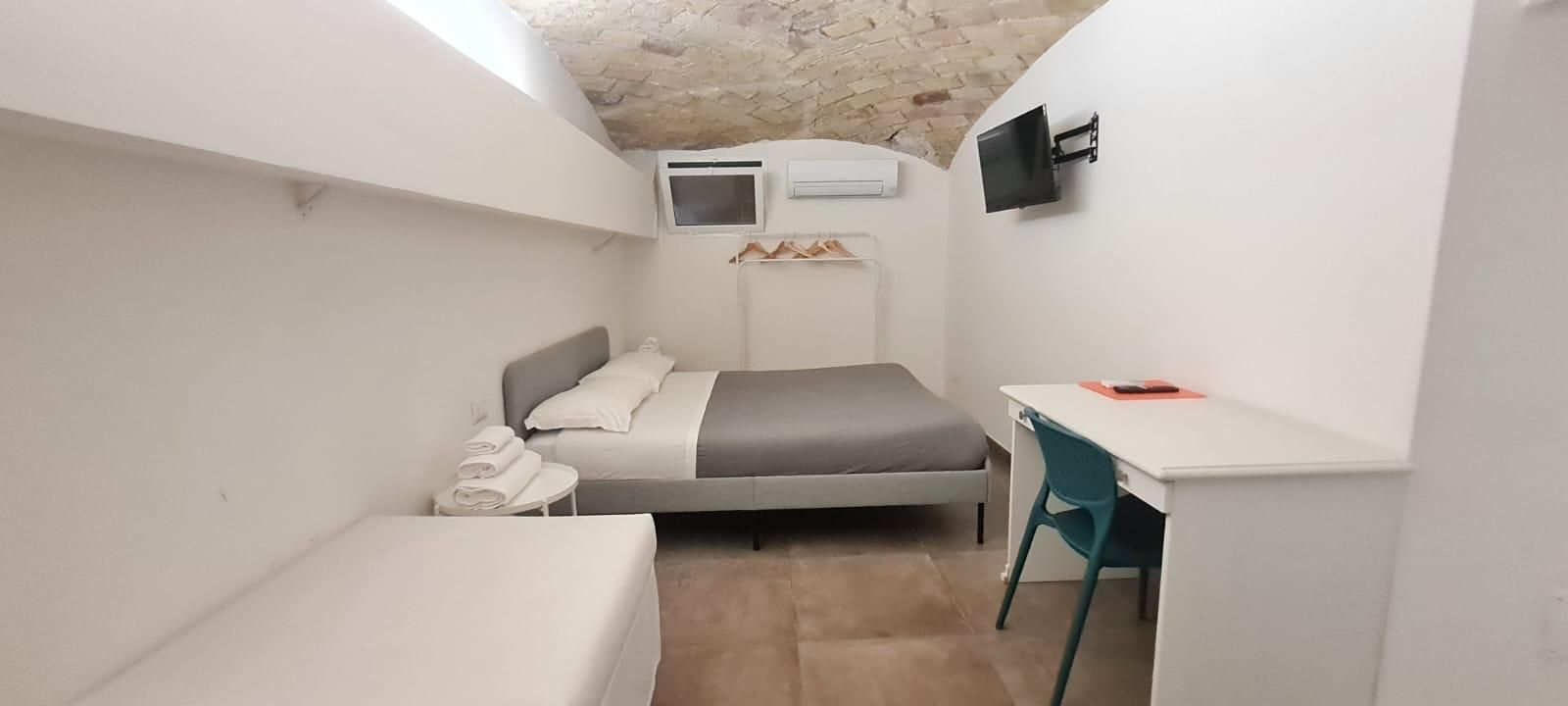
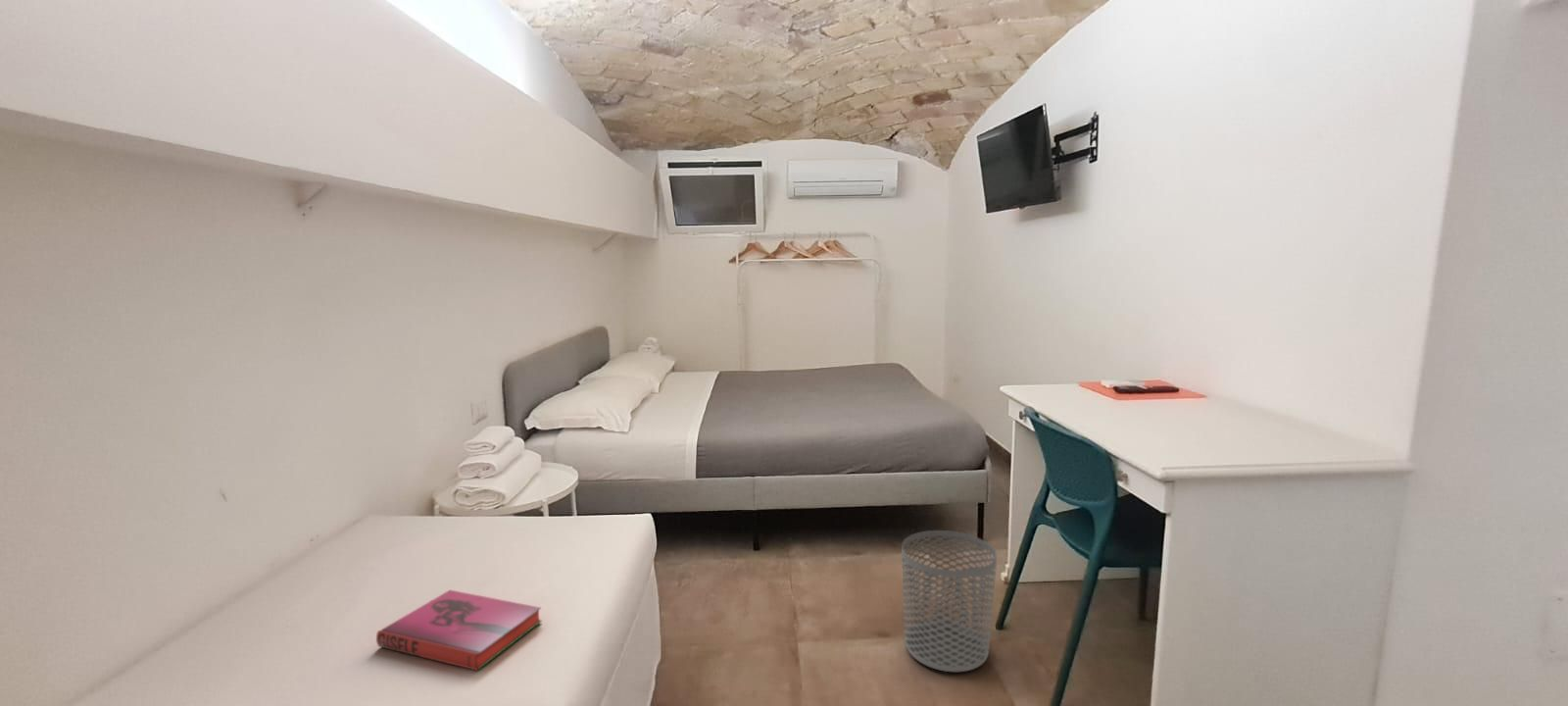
+ waste bin [901,530,998,673]
+ hardback book [375,589,543,672]
